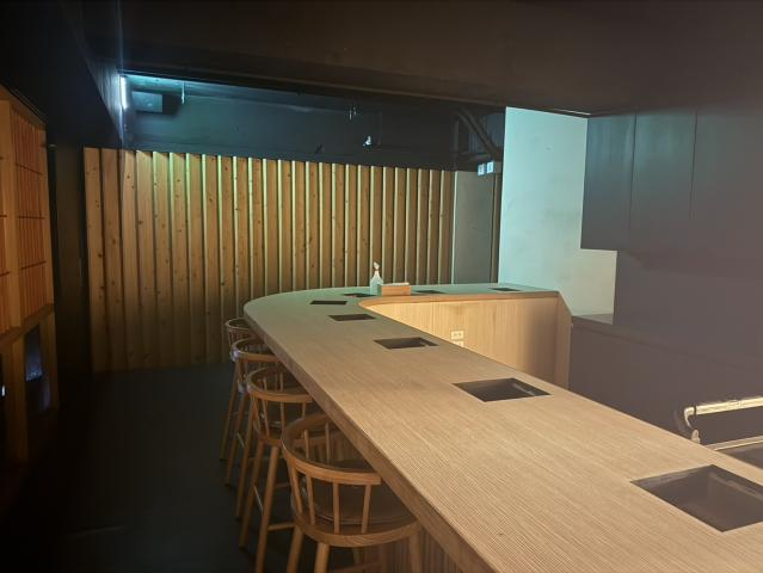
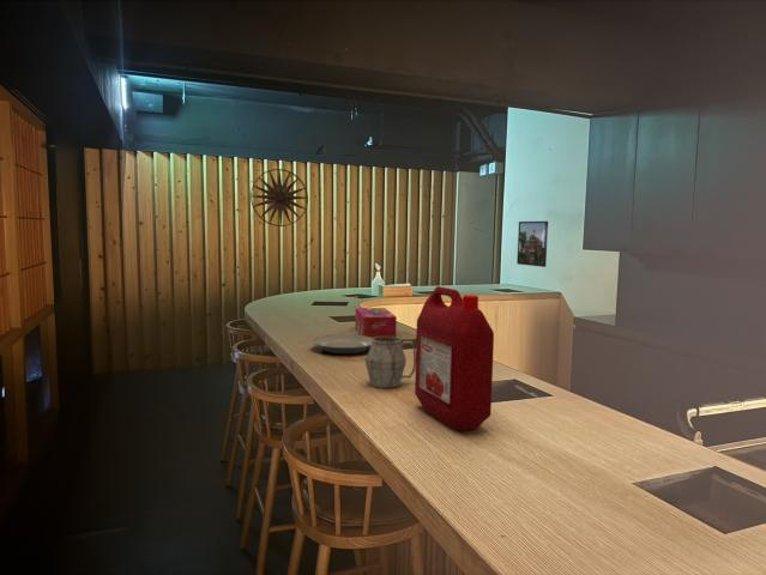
+ plate [312,333,373,355]
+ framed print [515,220,549,268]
+ mug [364,335,416,389]
+ tissue box [354,307,398,338]
+ ketchup jug [414,285,495,431]
+ wall art [249,168,309,228]
